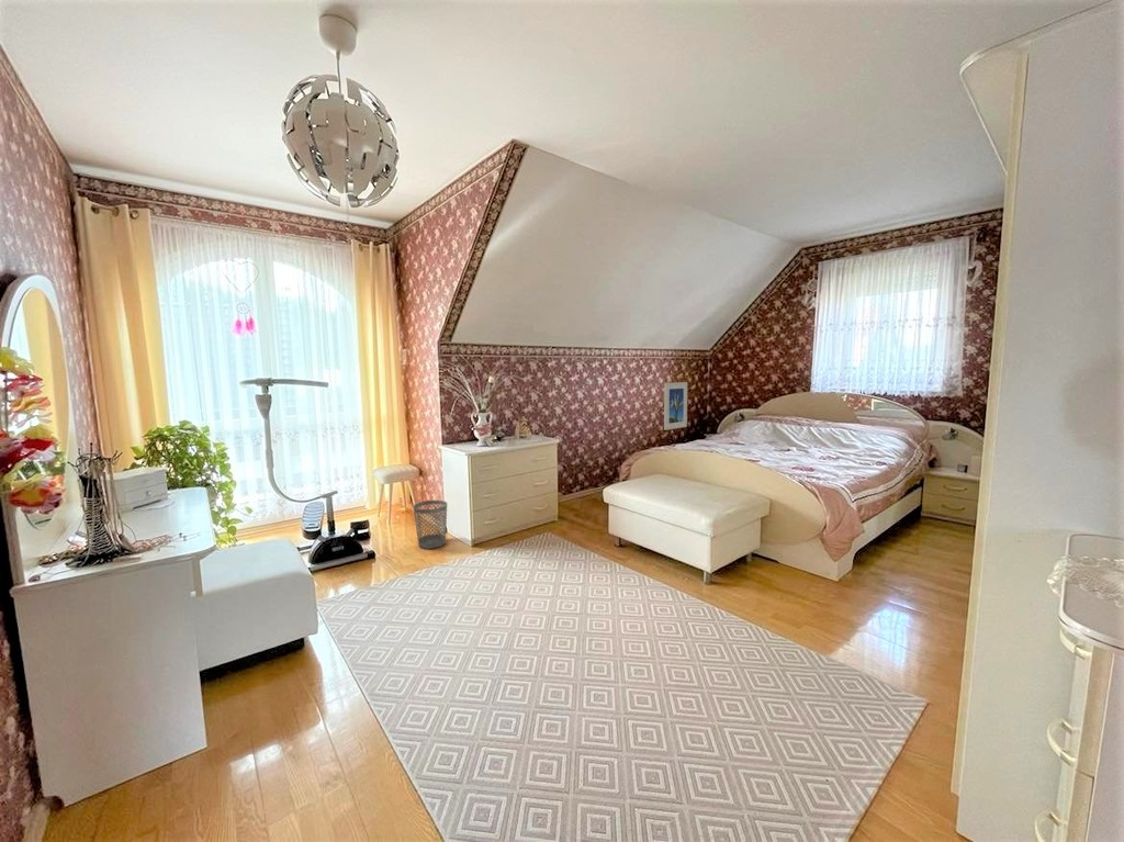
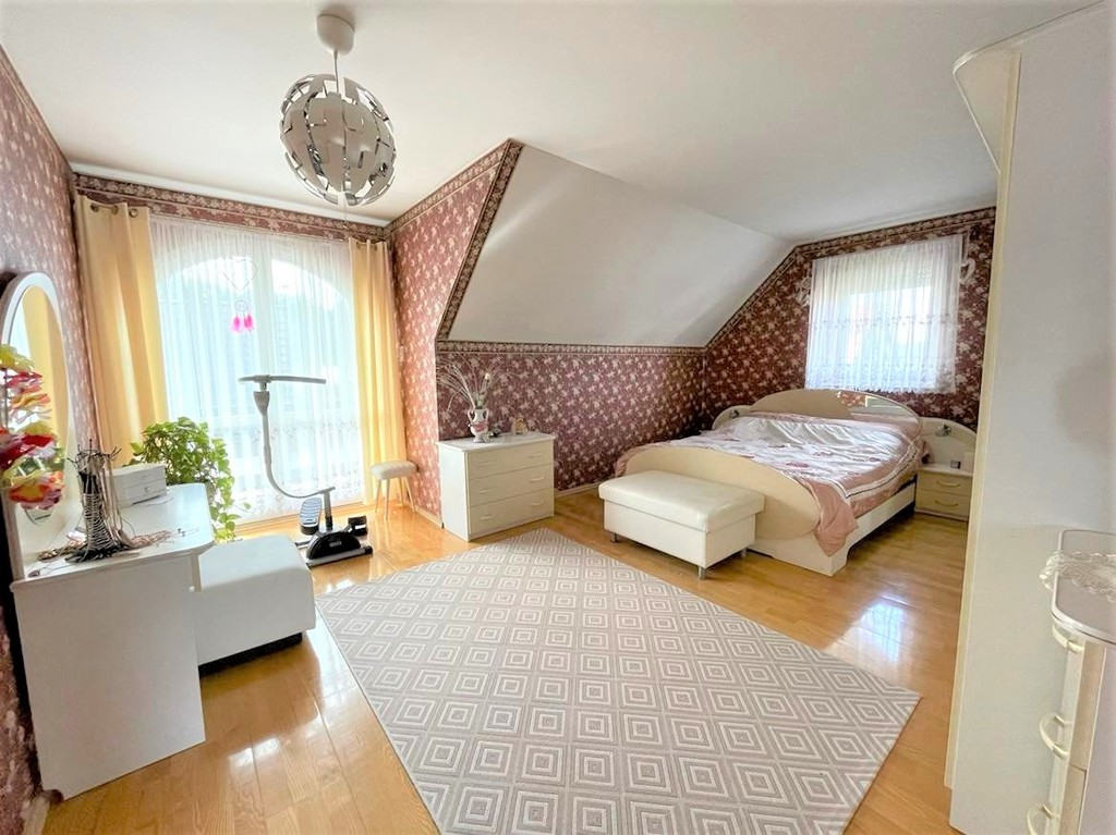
- wastebasket [412,499,448,550]
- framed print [663,381,688,431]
